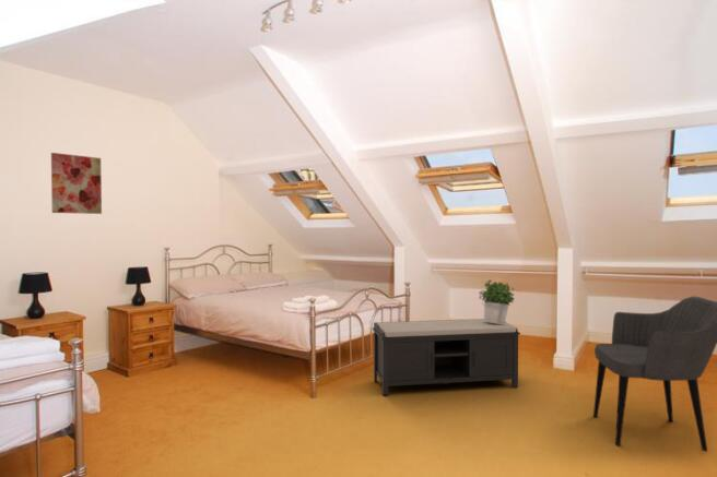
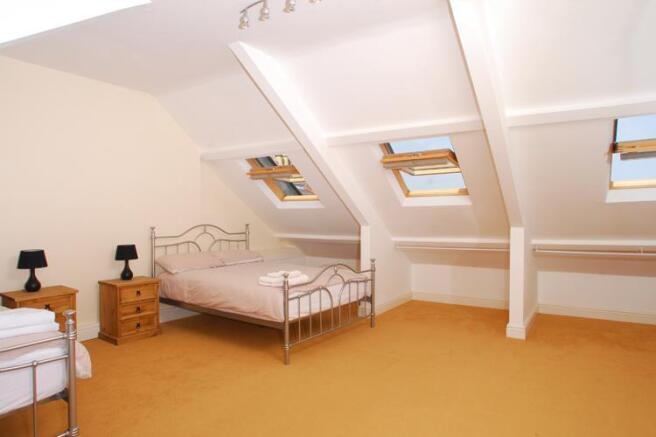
- bench [372,318,521,396]
- potted plant [478,278,515,324]
- armchair [592,296,717,452]
- wall art [50,152,103,215]
